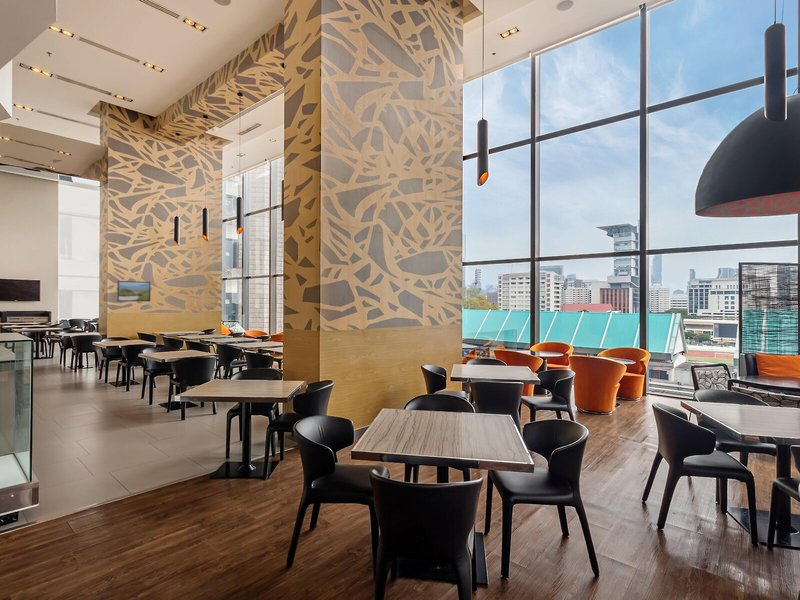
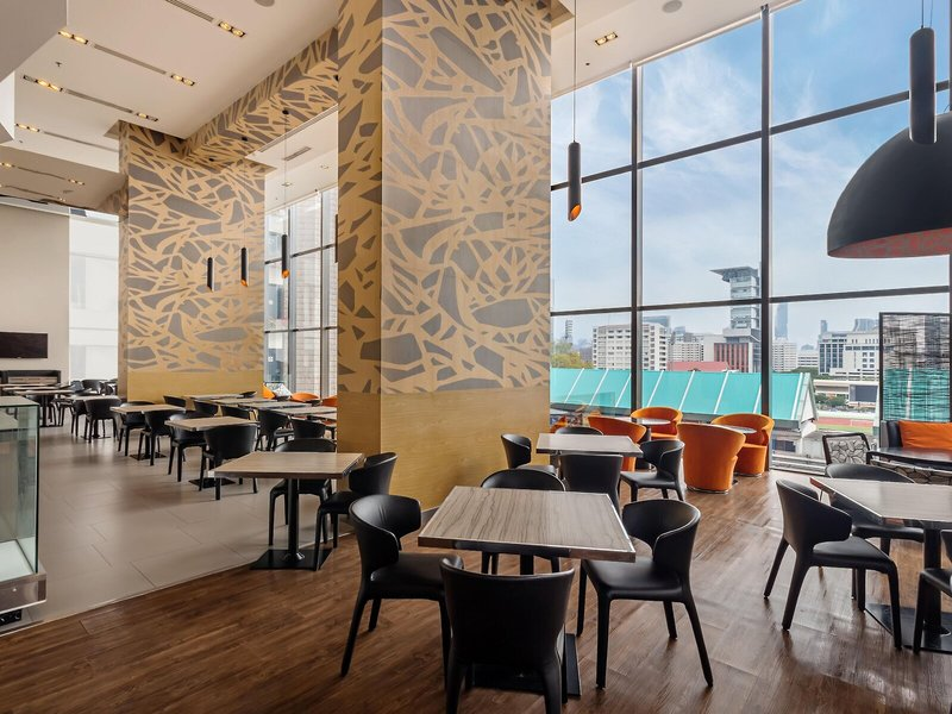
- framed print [116,280,151,302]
